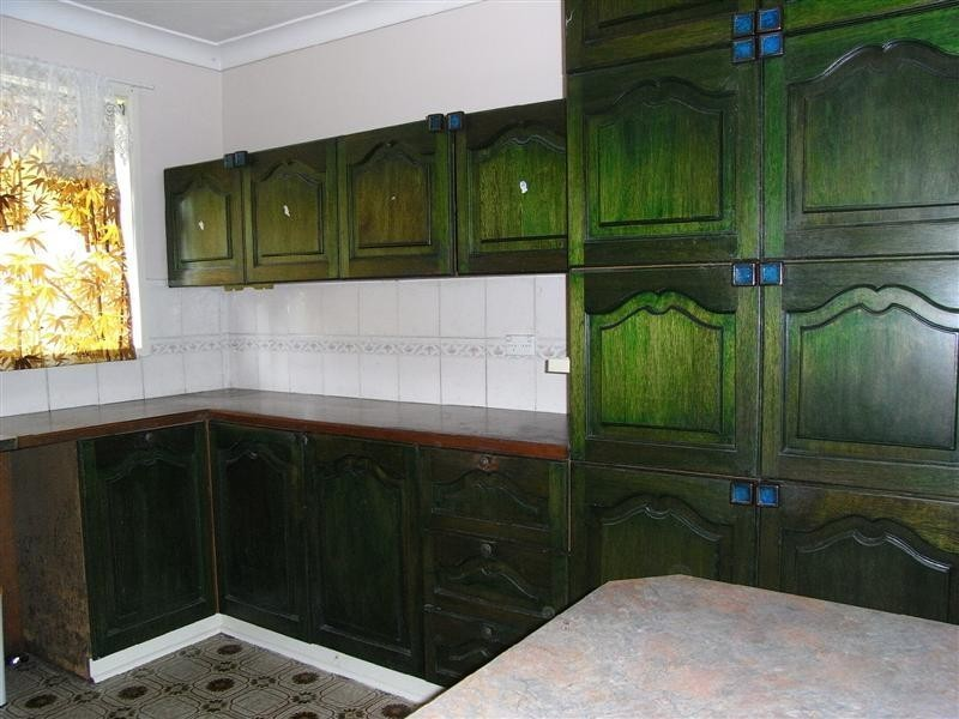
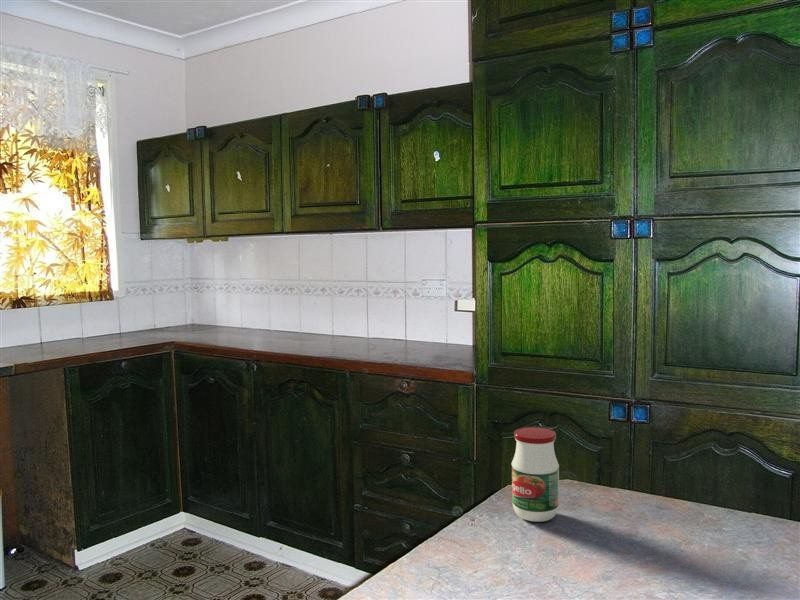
+ jar [511,426,560,523]
